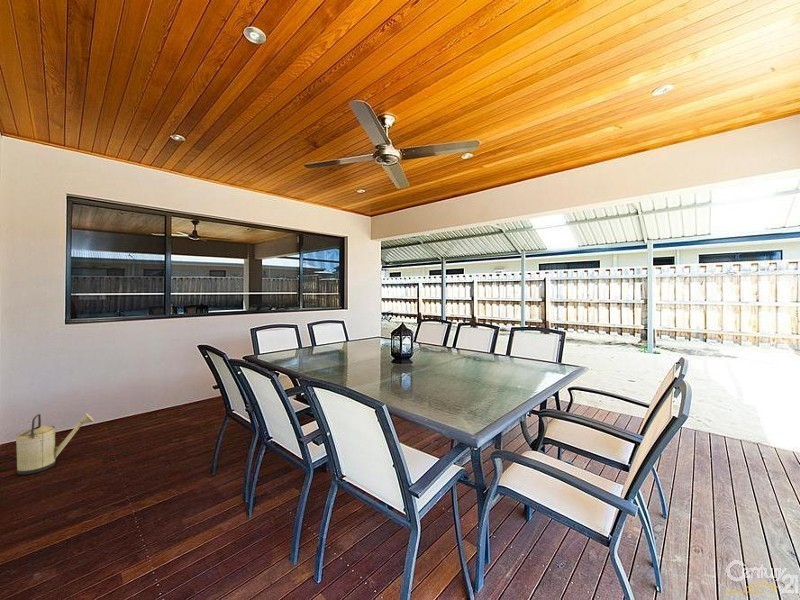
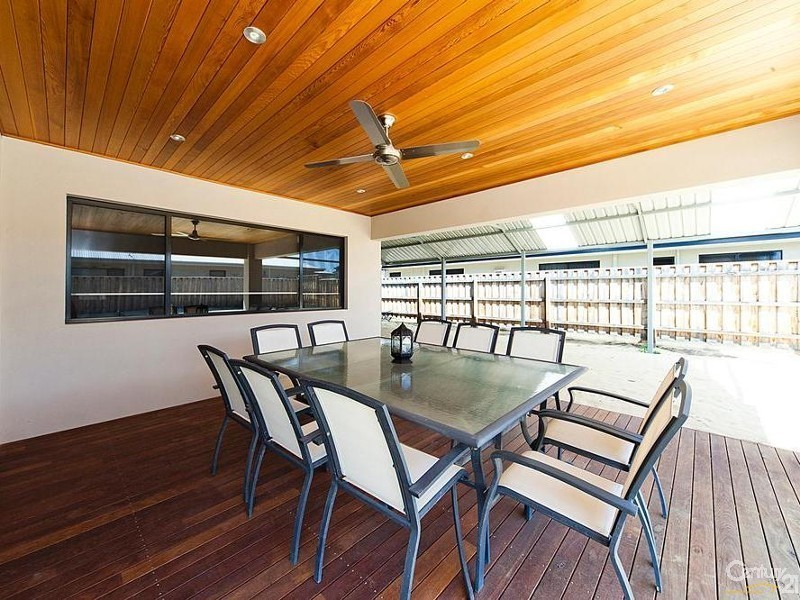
- watering can [7,412,95,476]
